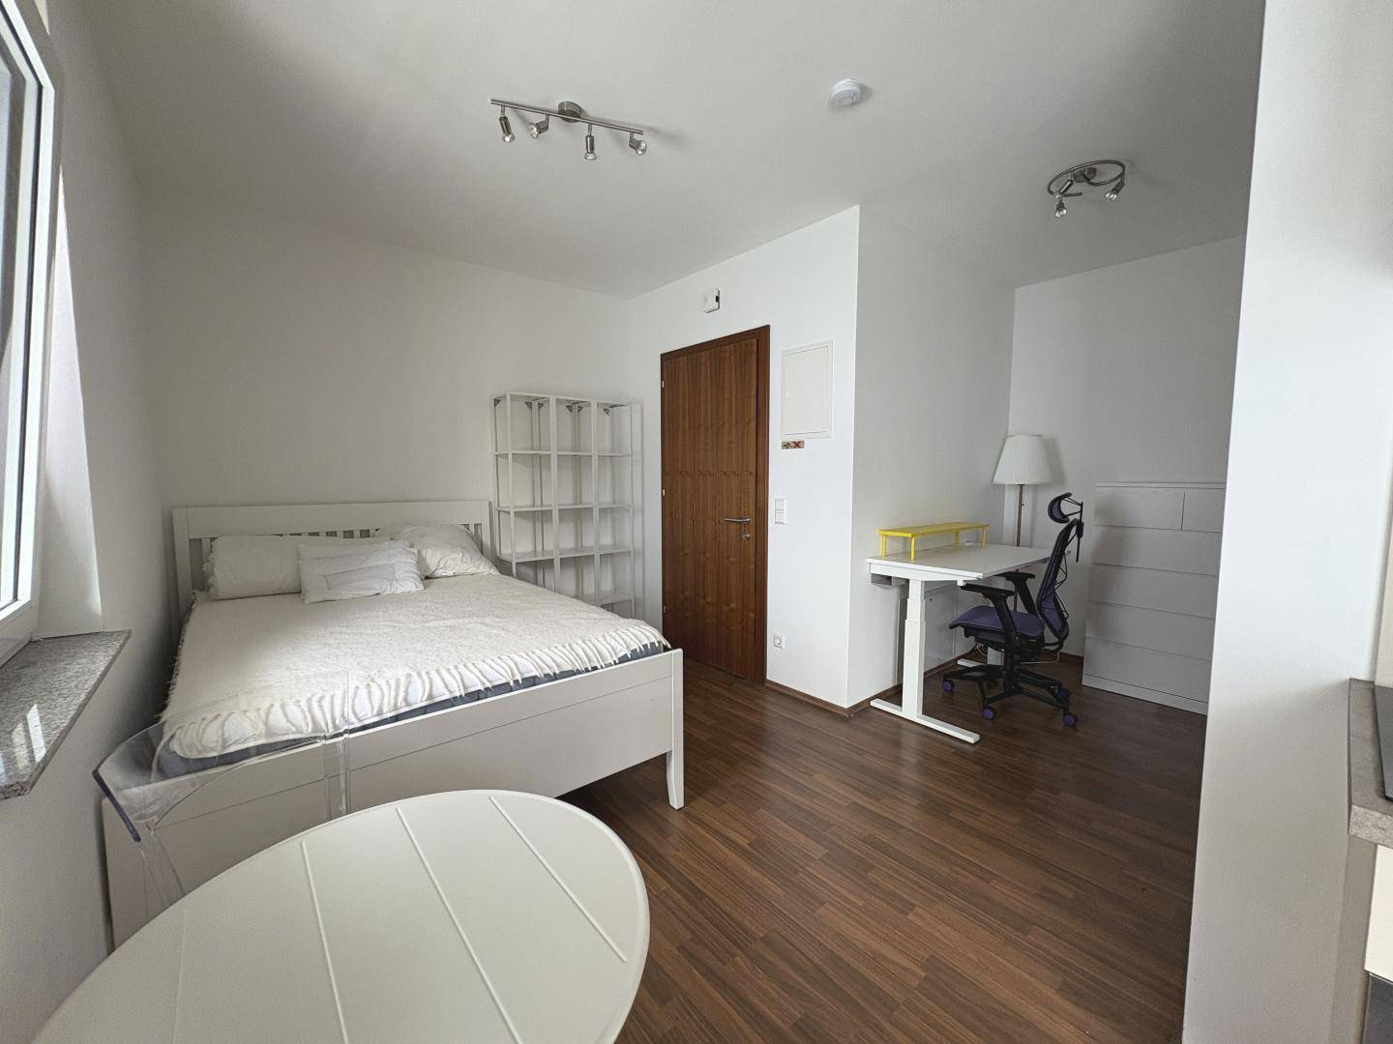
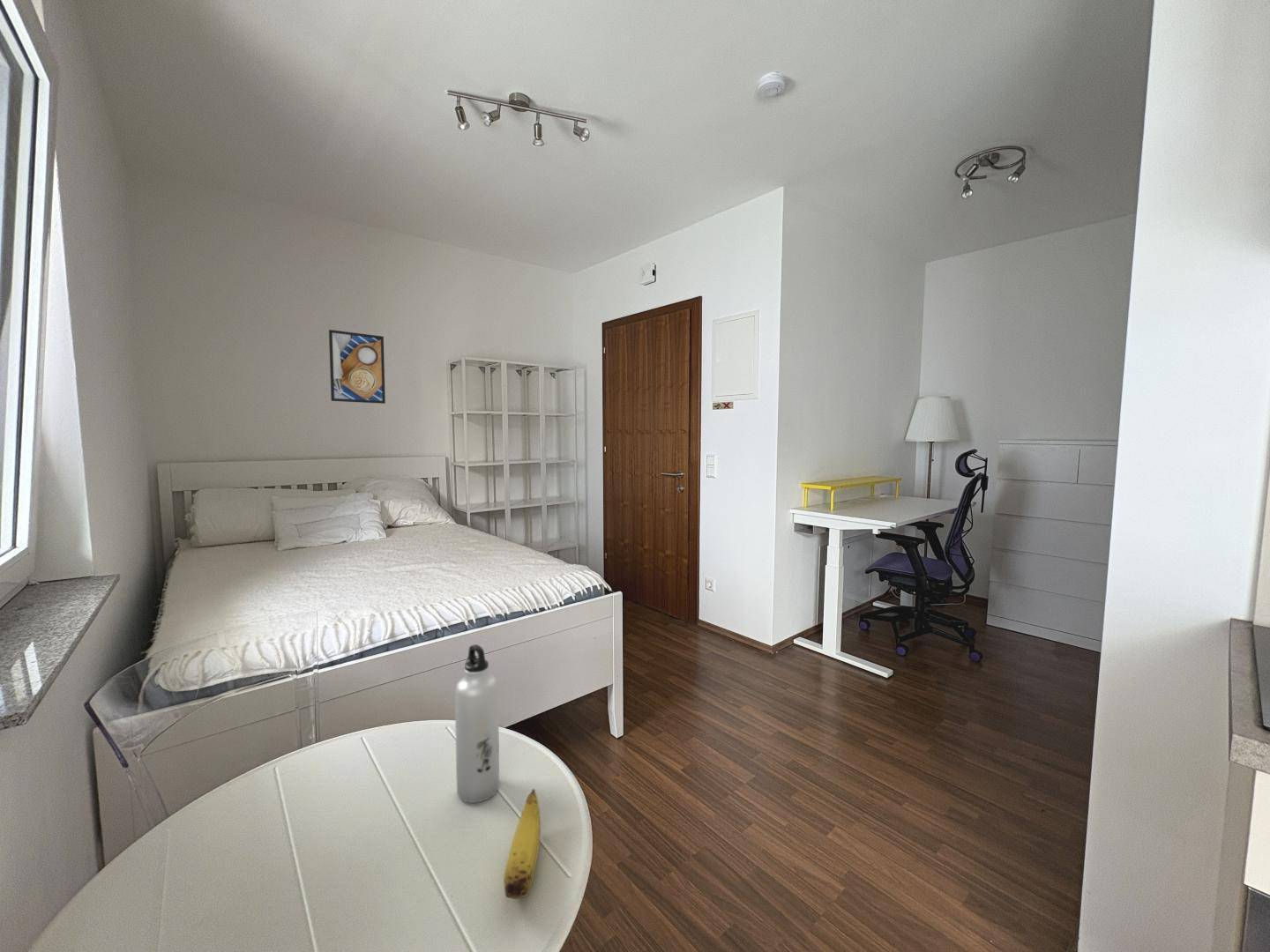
+ banana [503,789,542,900]
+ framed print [328,329,386,405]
+ water bottle [454,643,500,804]
